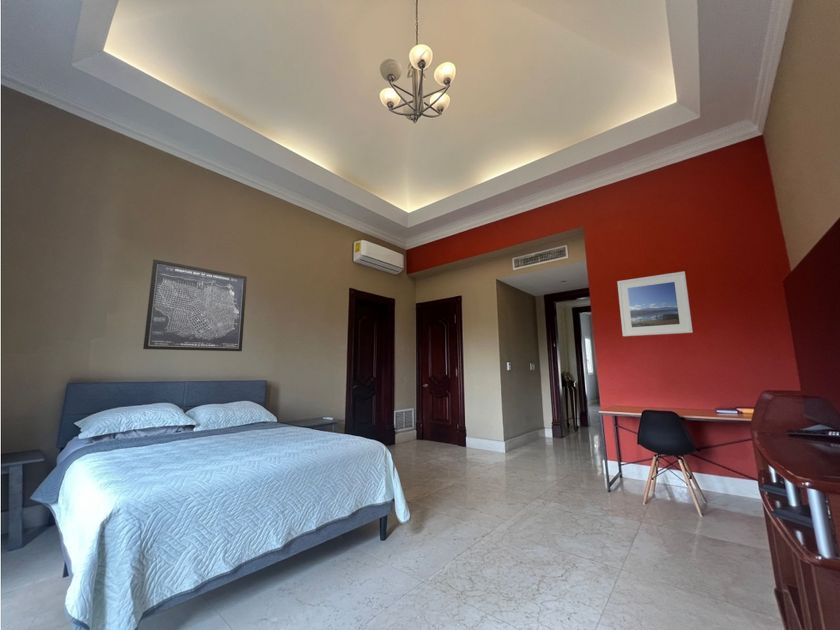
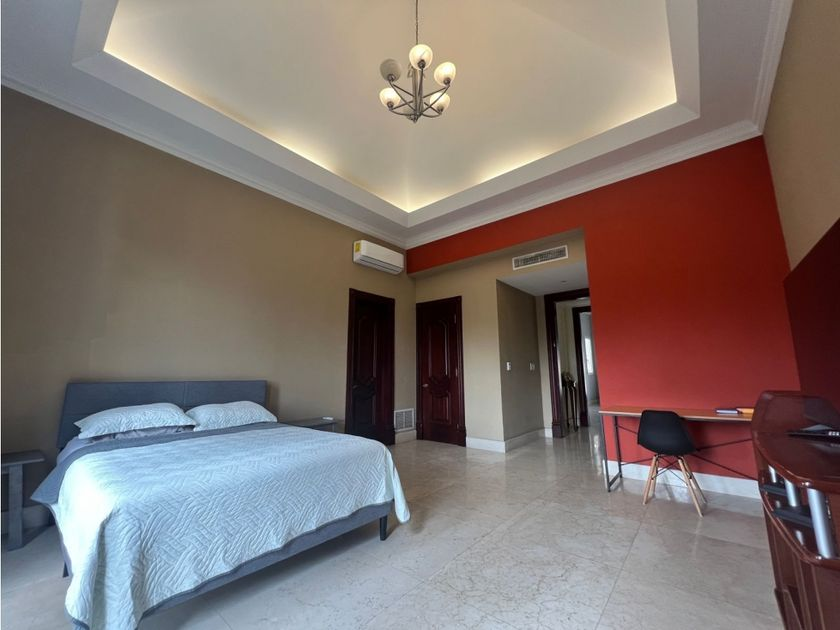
- wall art [142,259,248,352]
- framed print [616,270,694,337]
